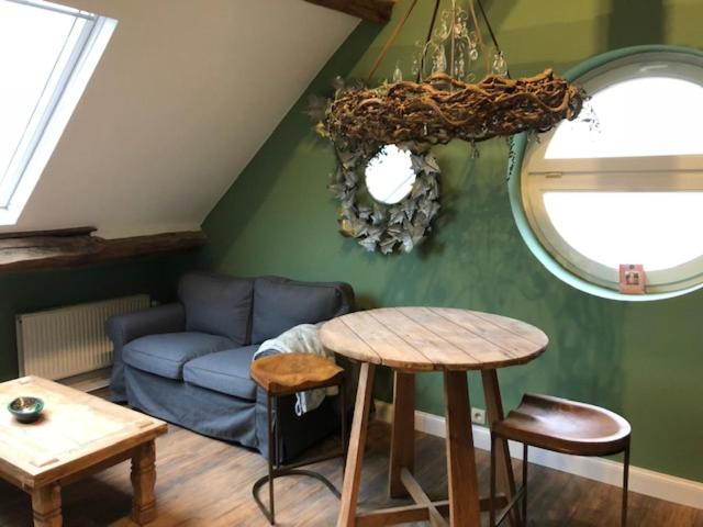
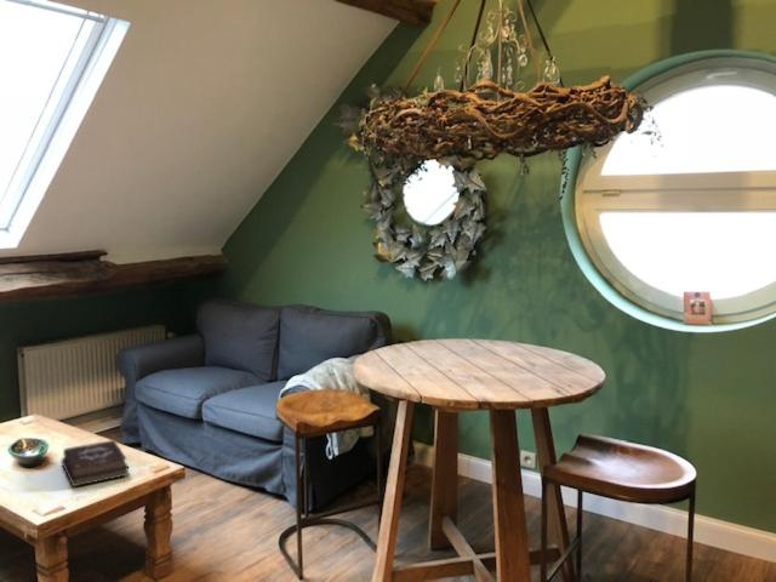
+ hardback book [61,439,131,487]
